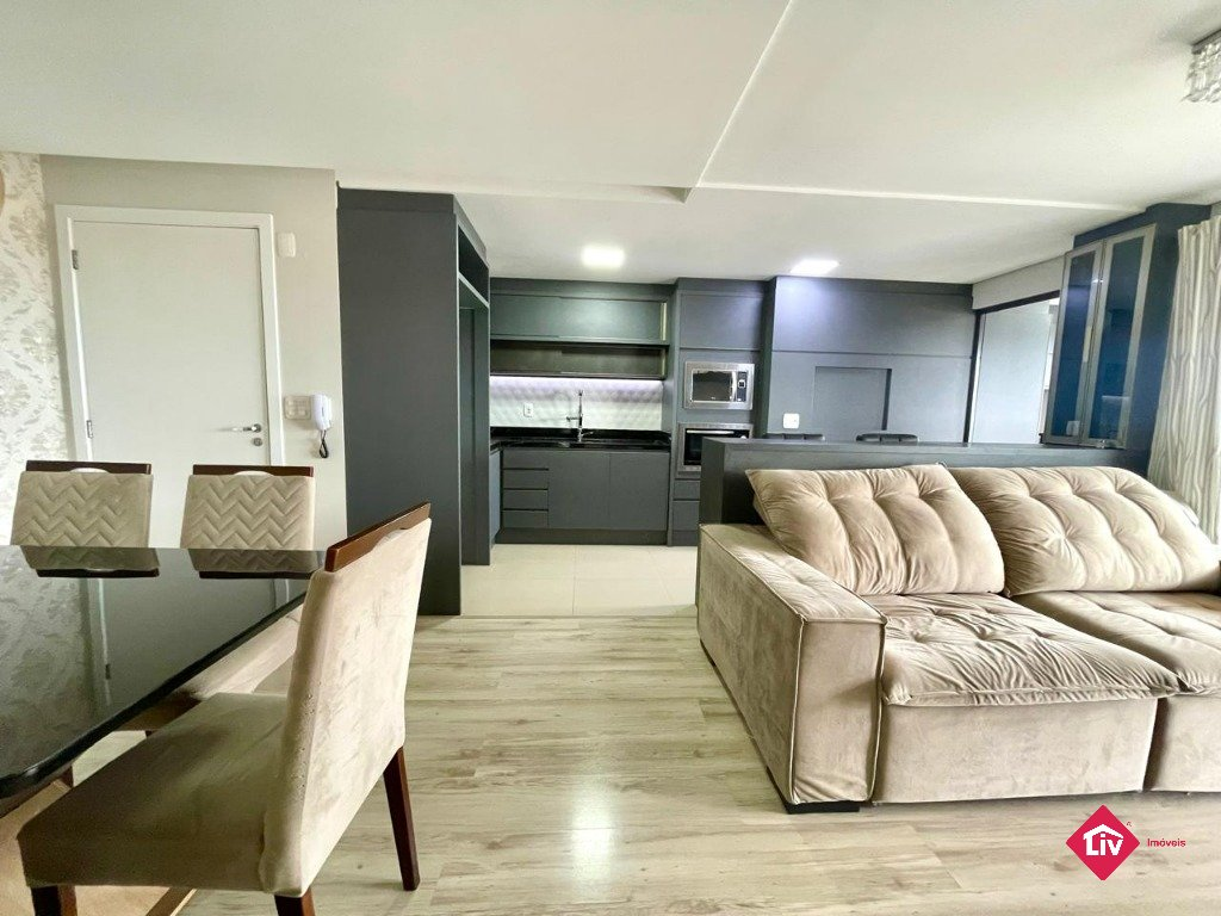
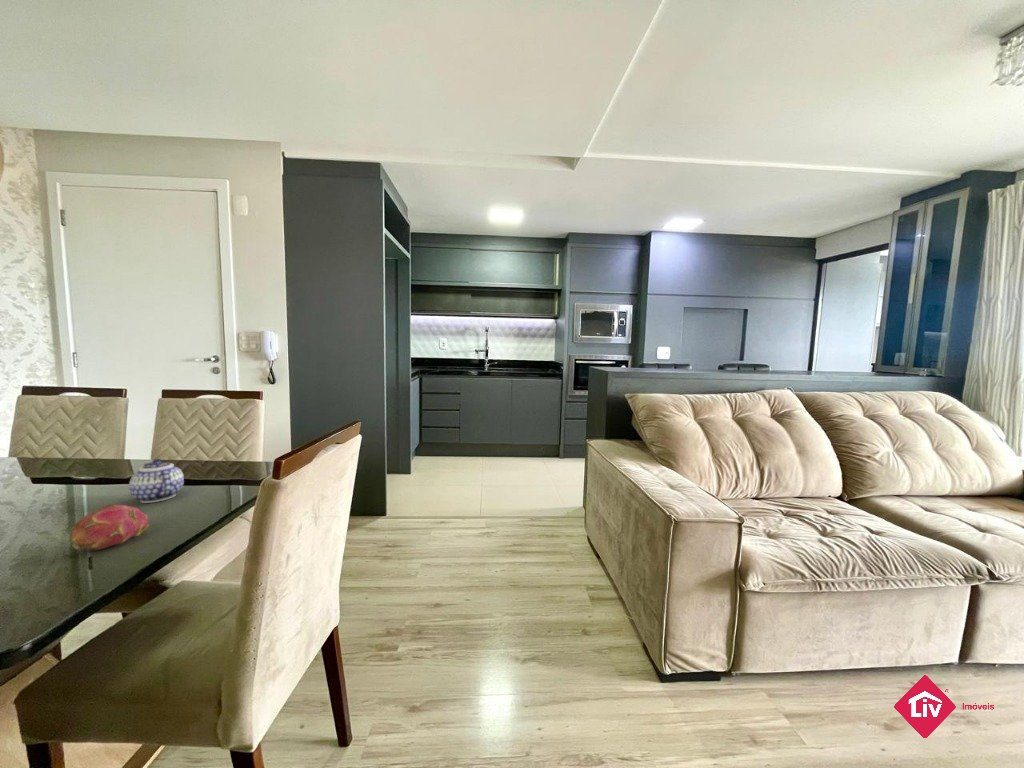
+ teapot [128,458,185,504]
+ fruit [68,504,151,551]
